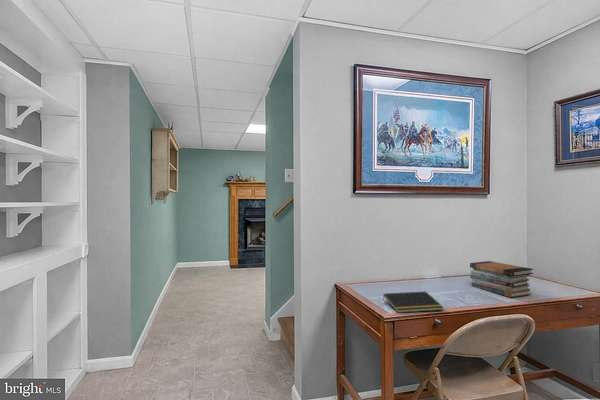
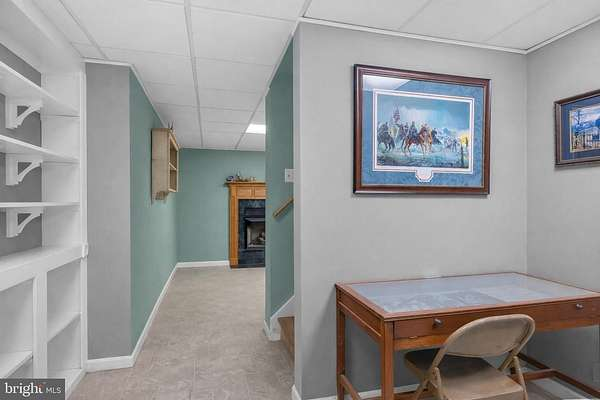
- book stack [469,260,534,298]
- notepad [382,291,445,314]
